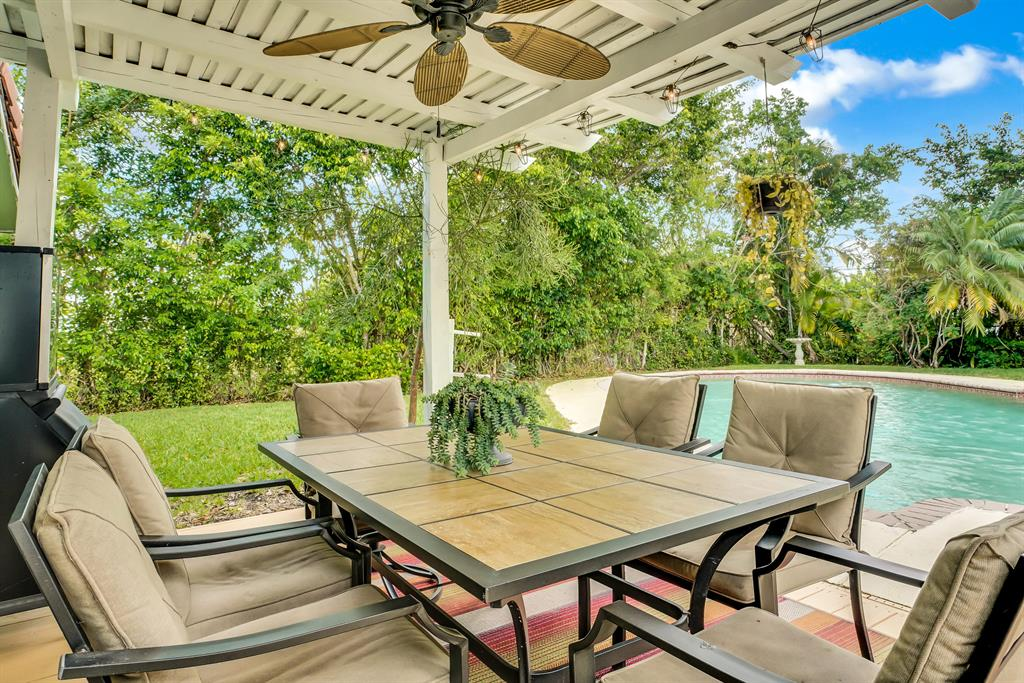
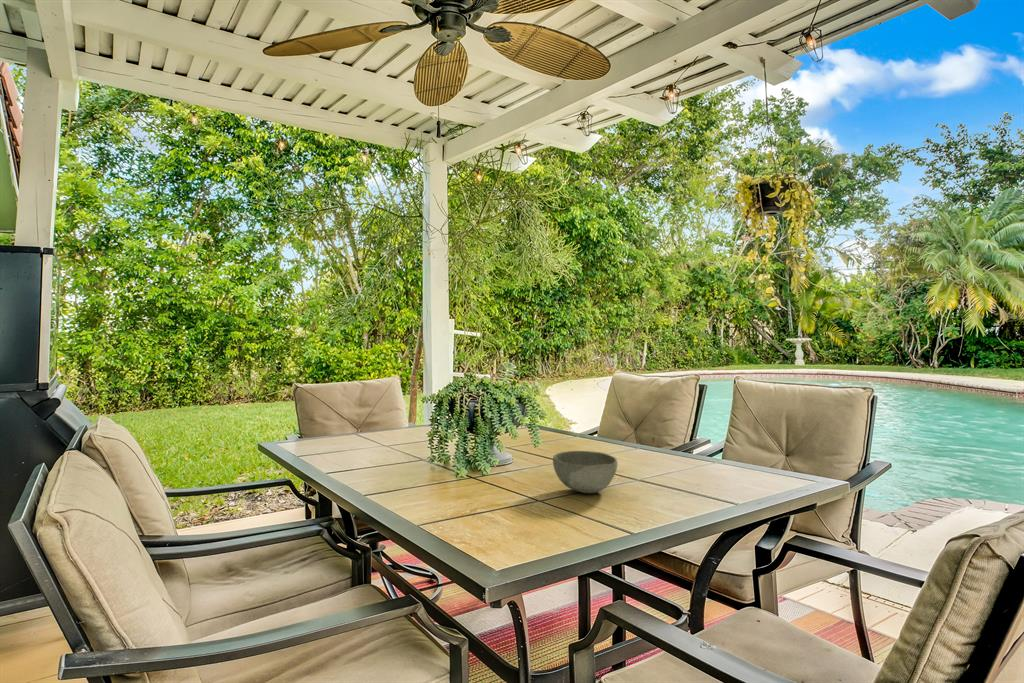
+ bowl [552,450,619,494]
